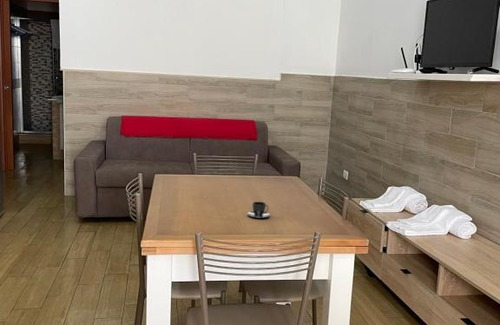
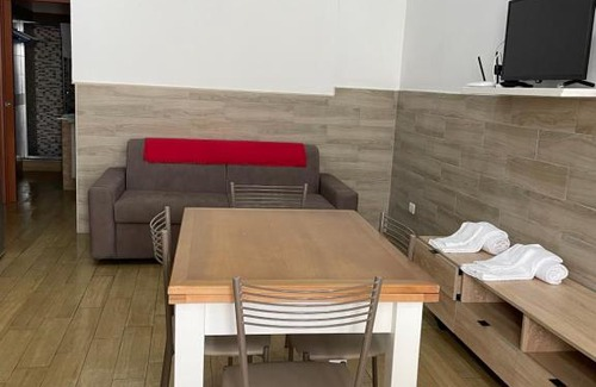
- teacup [246,201,271,219]
